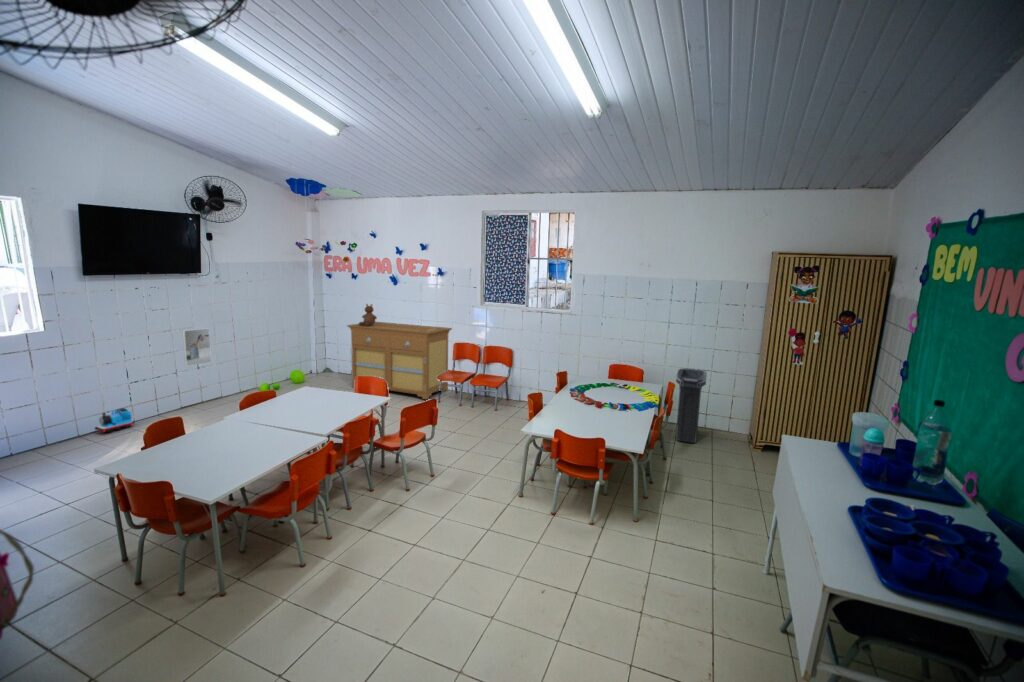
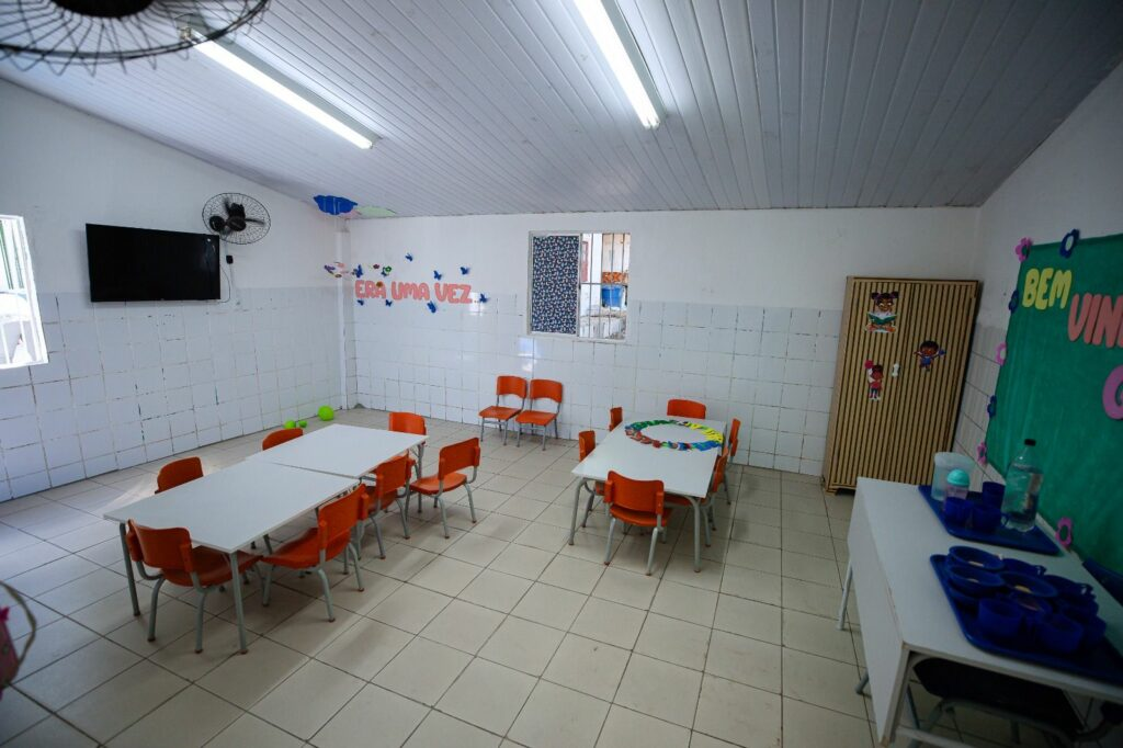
- trash can [675,368,708,444]
- teddy bear [358,303,378,326]
- toy train [94,407,135,434]
- sideboard [346,321,453,400]
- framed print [182,327,212,367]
